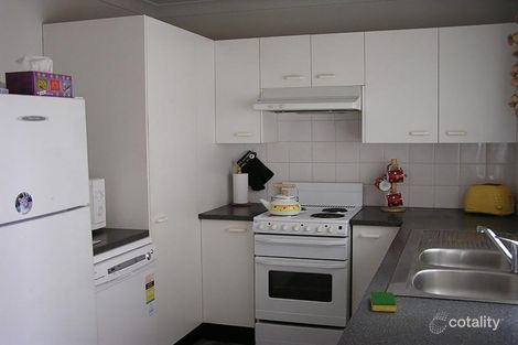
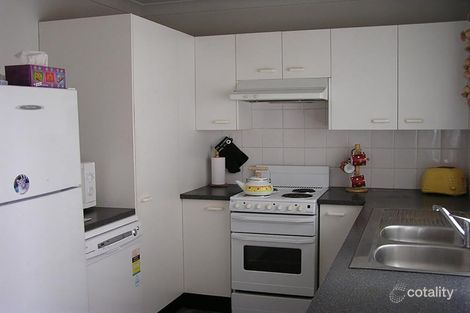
- dish sponge [369,291,397,313]
